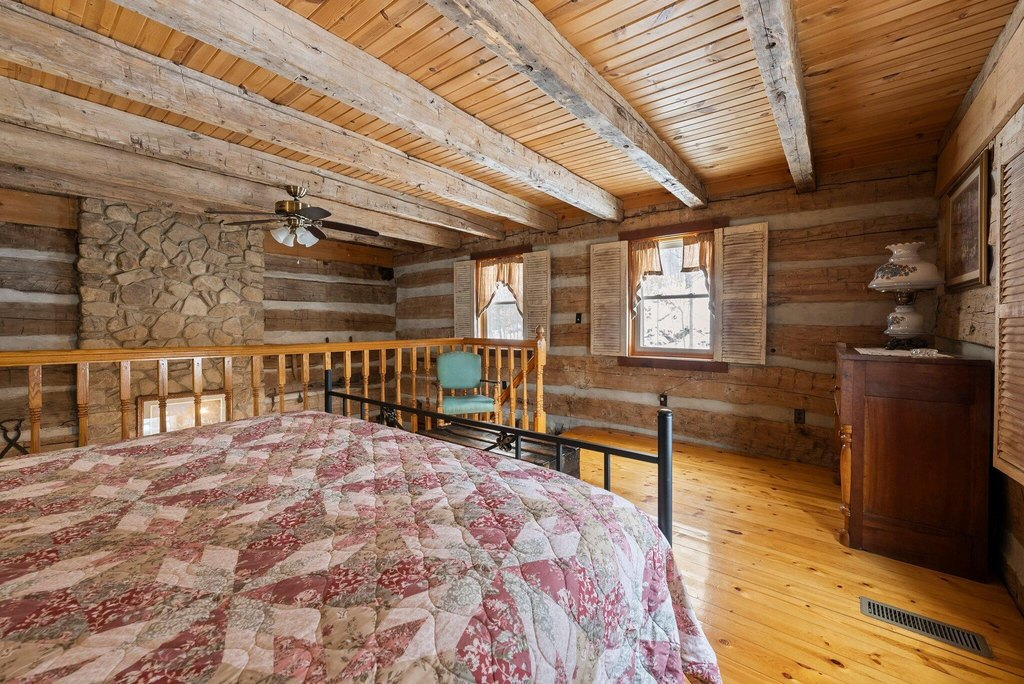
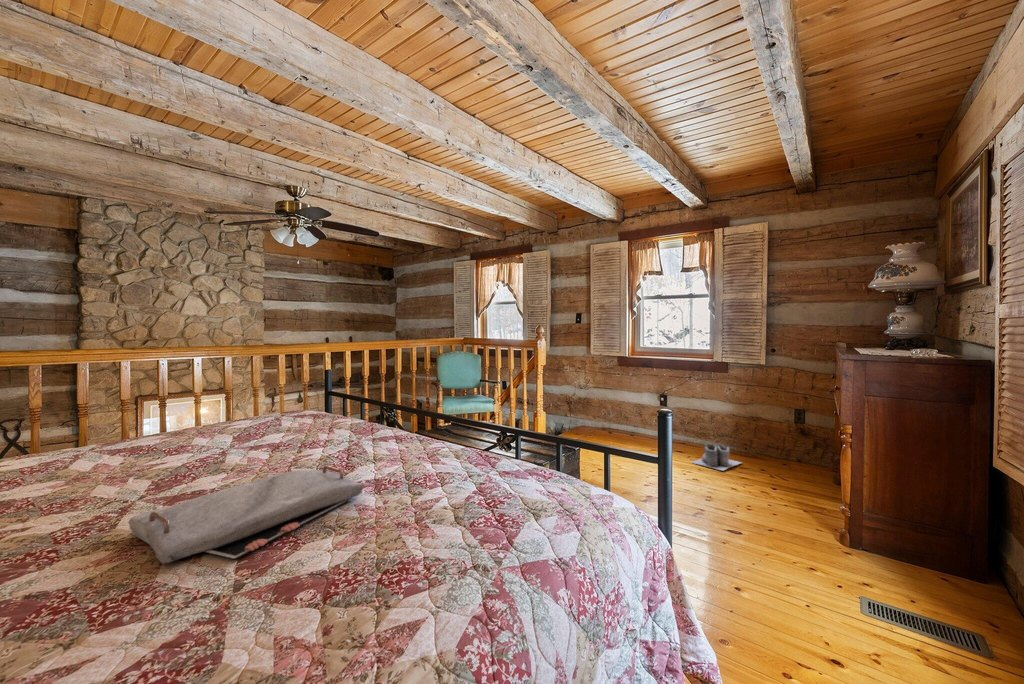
+ boots [689,442,743,472]
+ serving tray [127,465,364,564]
